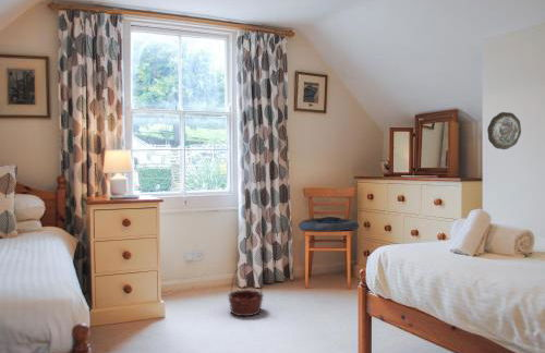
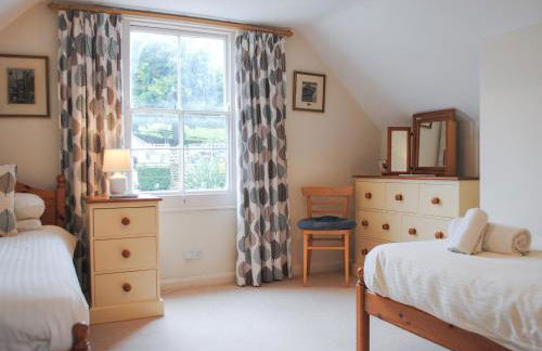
- basket [227,263,265,317]
- decorative plate [486,111,522,150]
